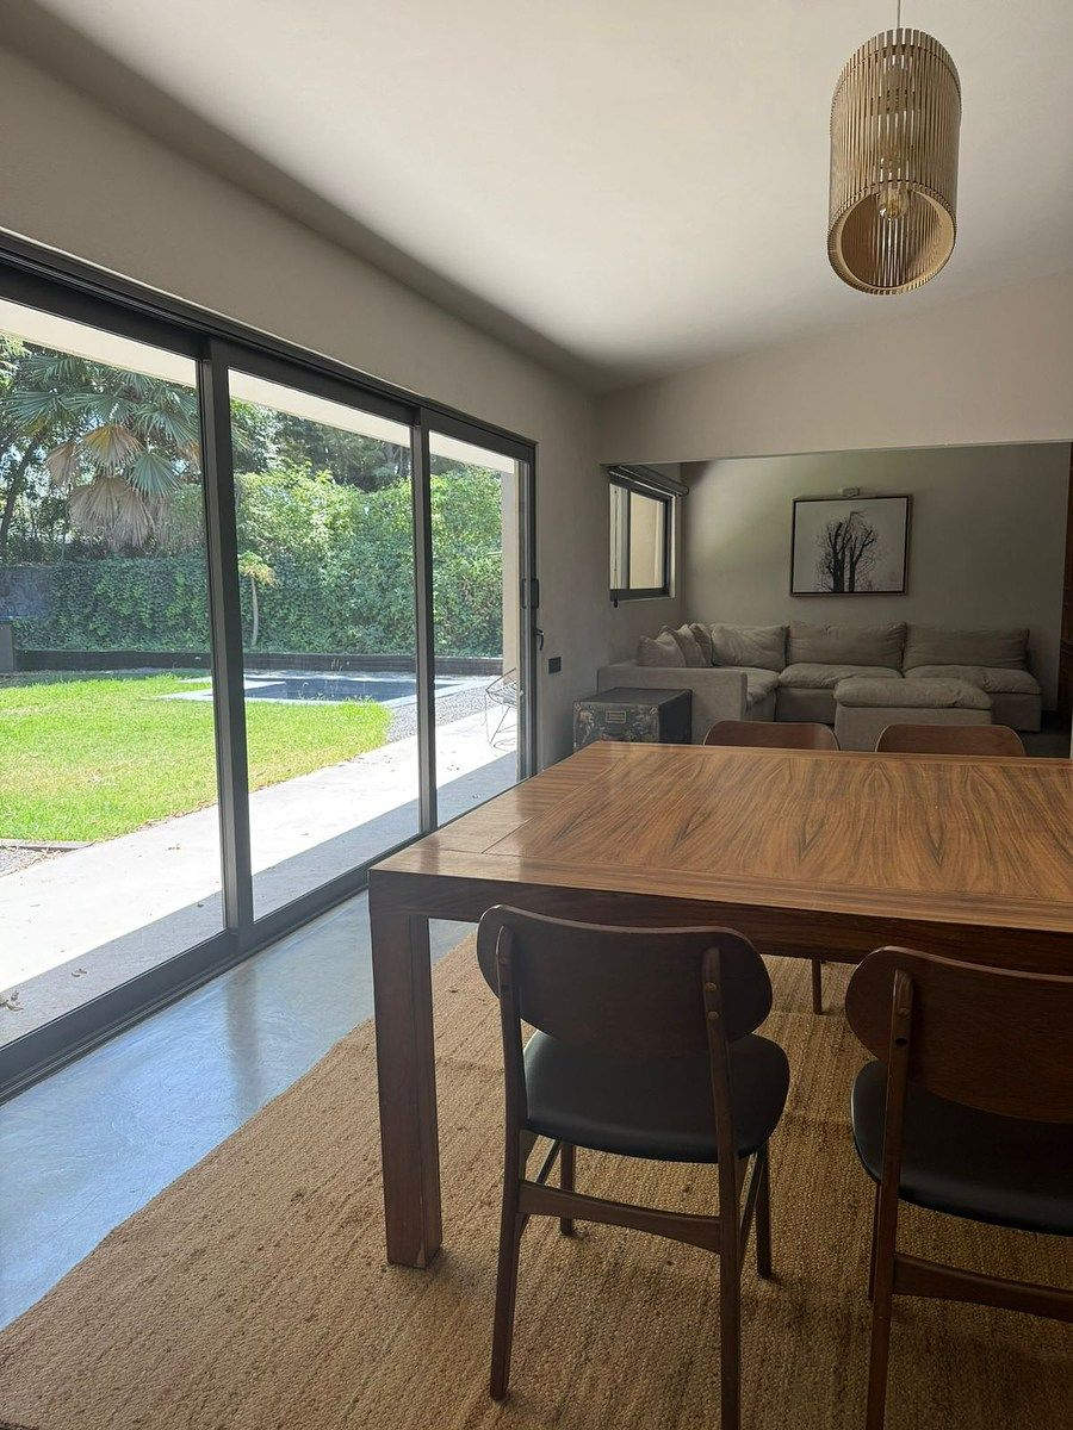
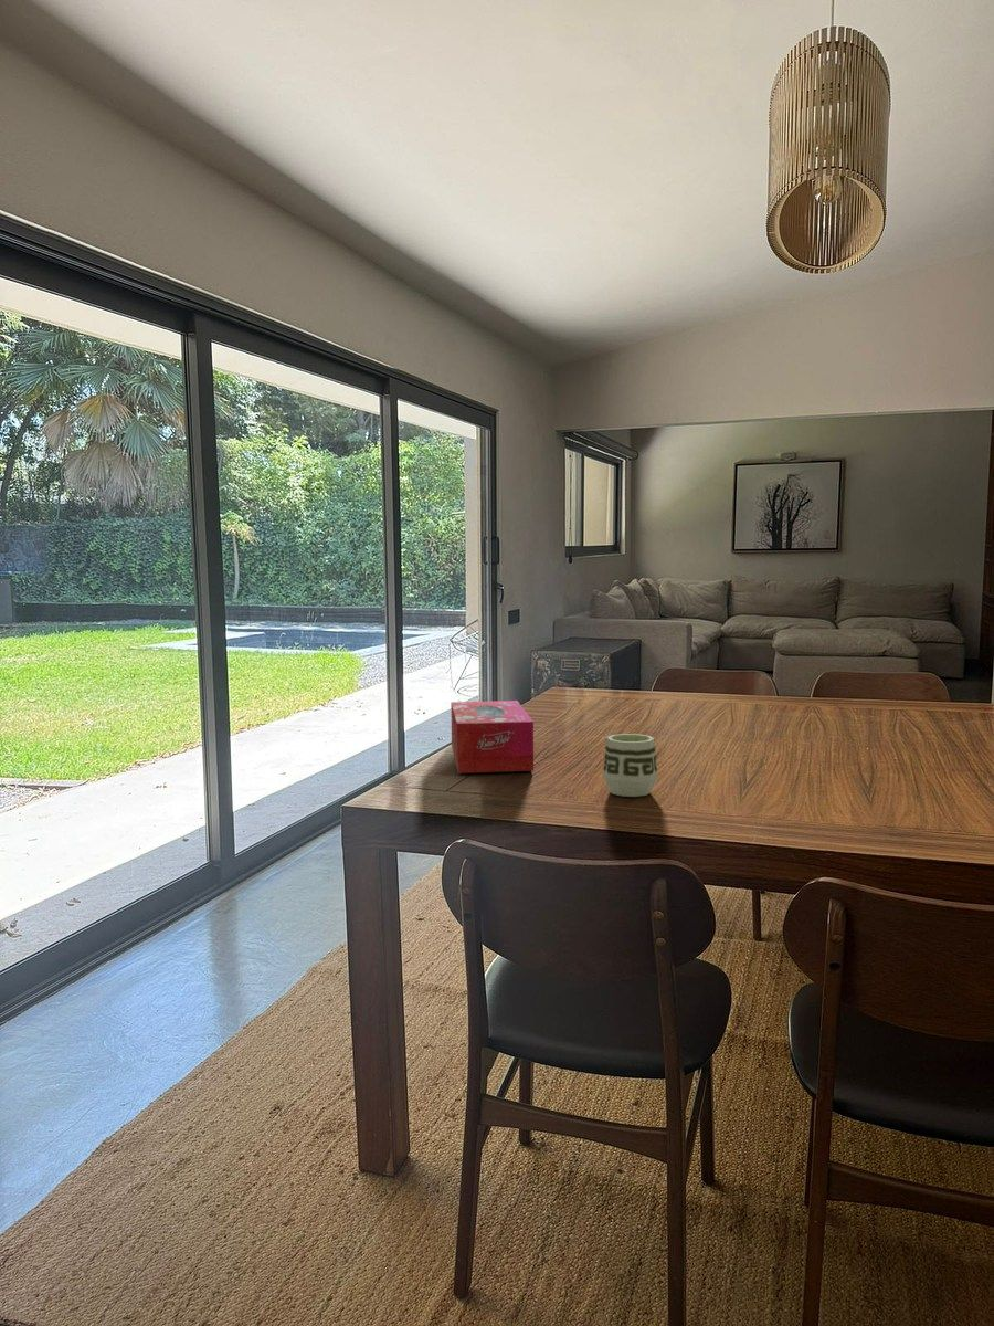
+ tissue box [450,699,535,775]
+ cup [602,733,658,798]
